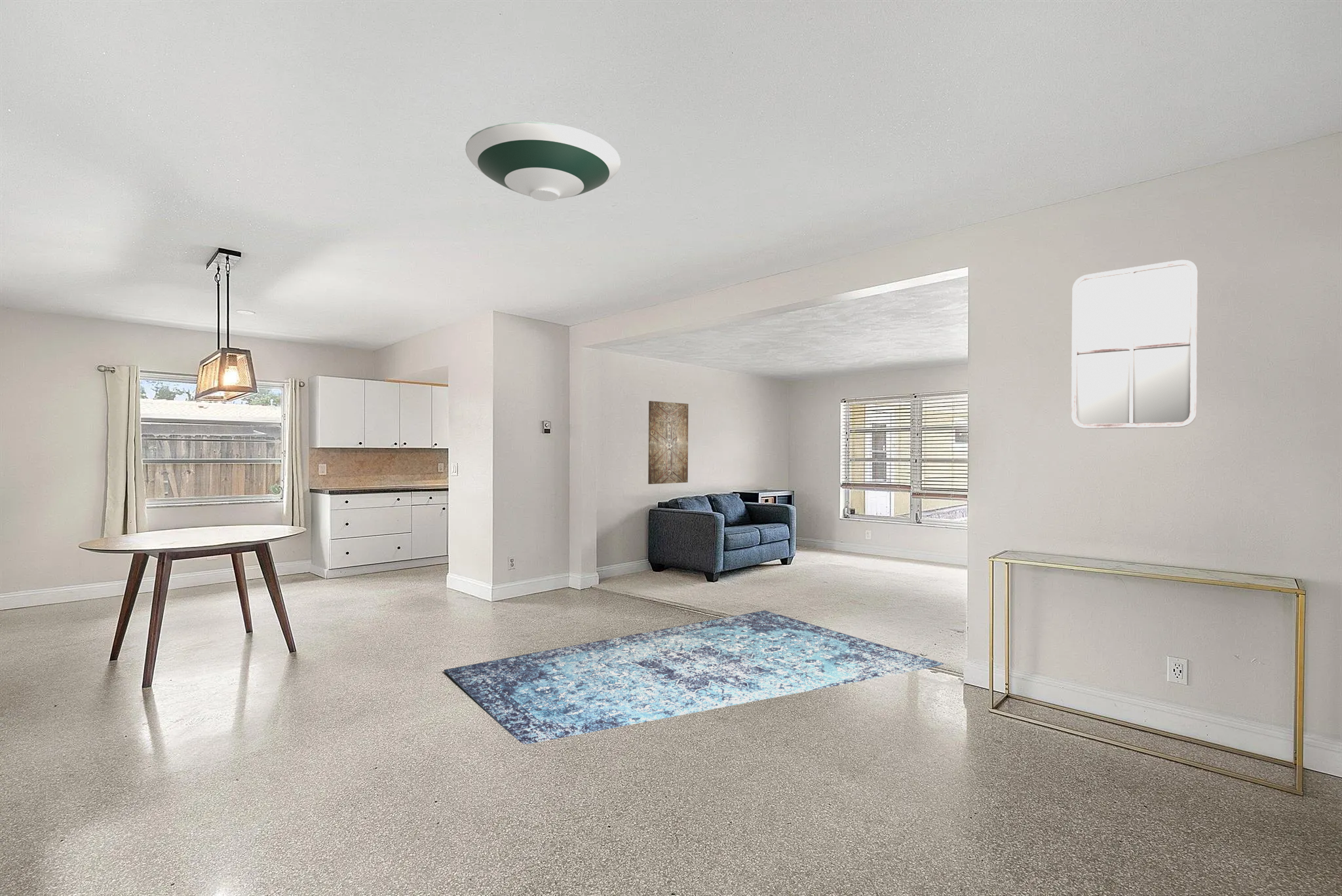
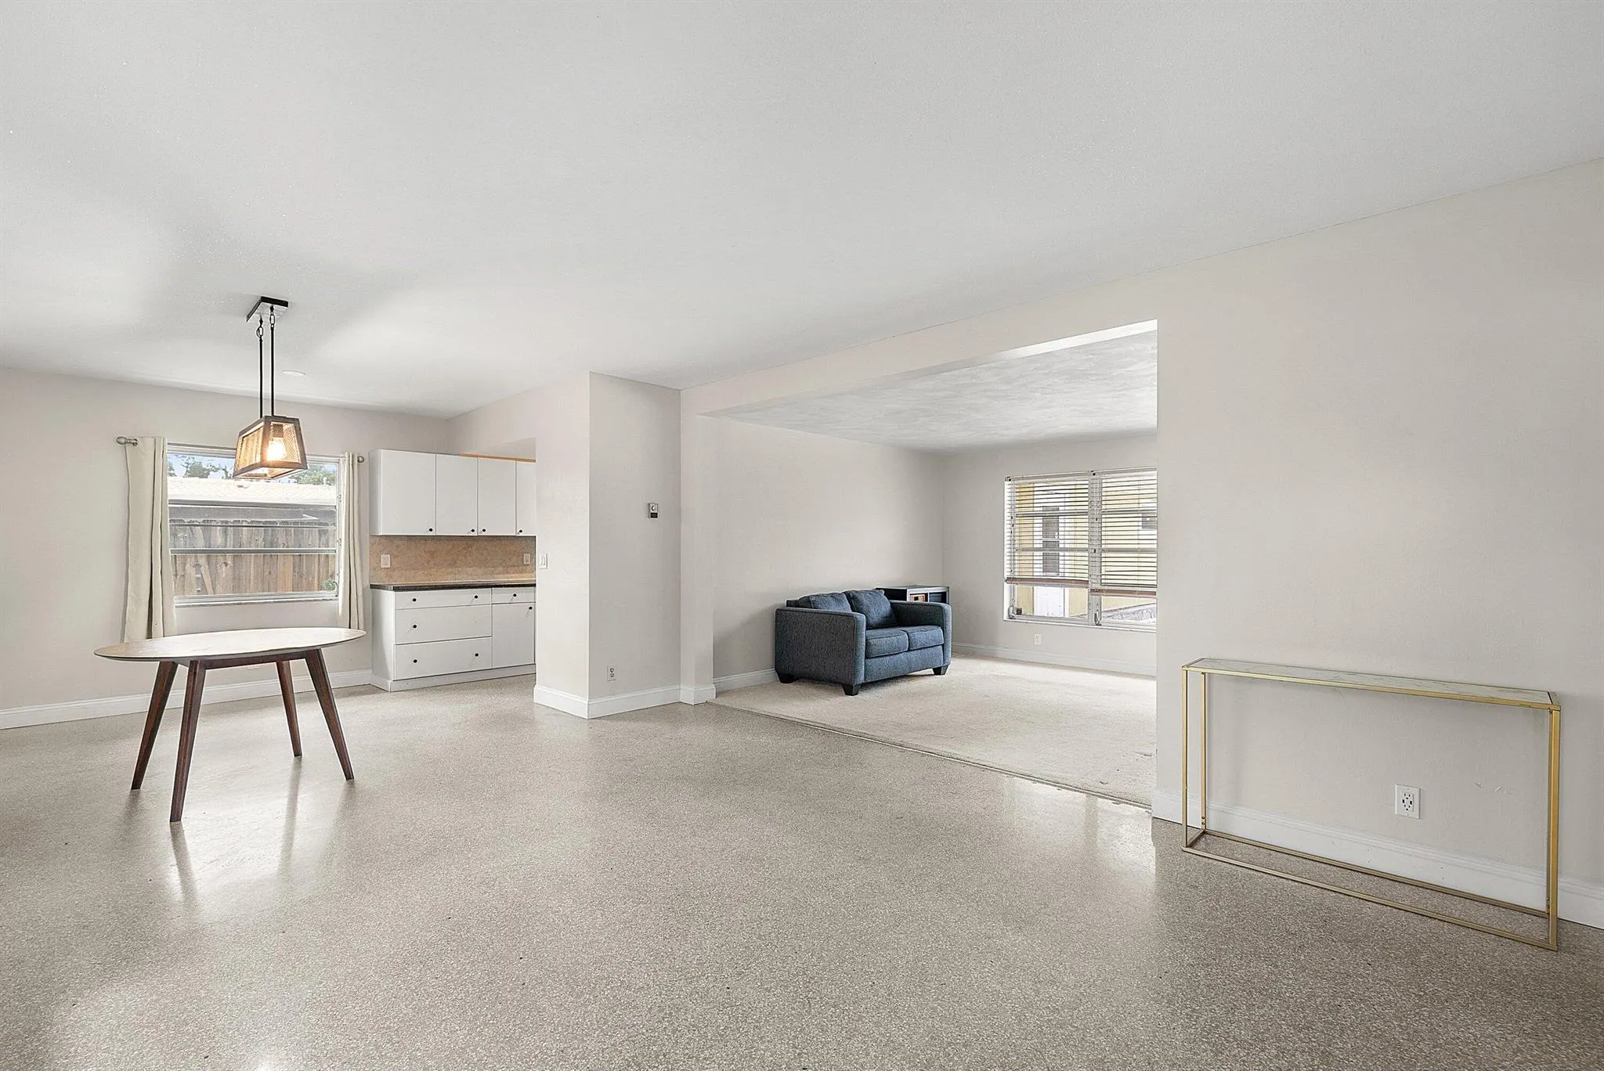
- home mirror [1071,259,1198,429]
- wall art [647,400,689,485]
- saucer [465,121,621,202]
- rug [443,610,944,745]
